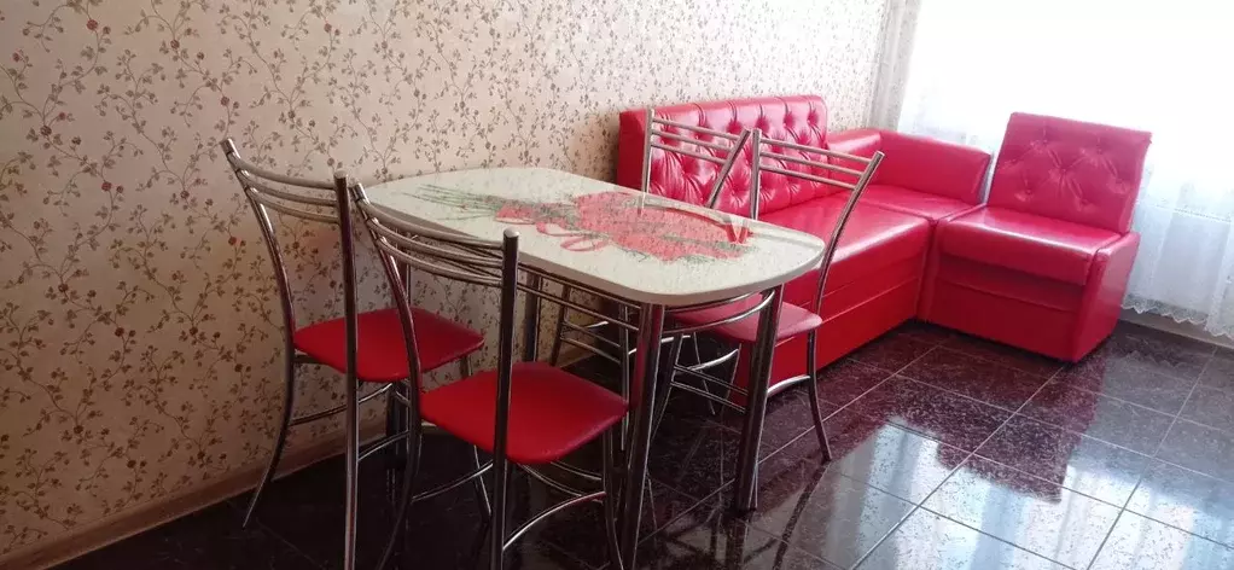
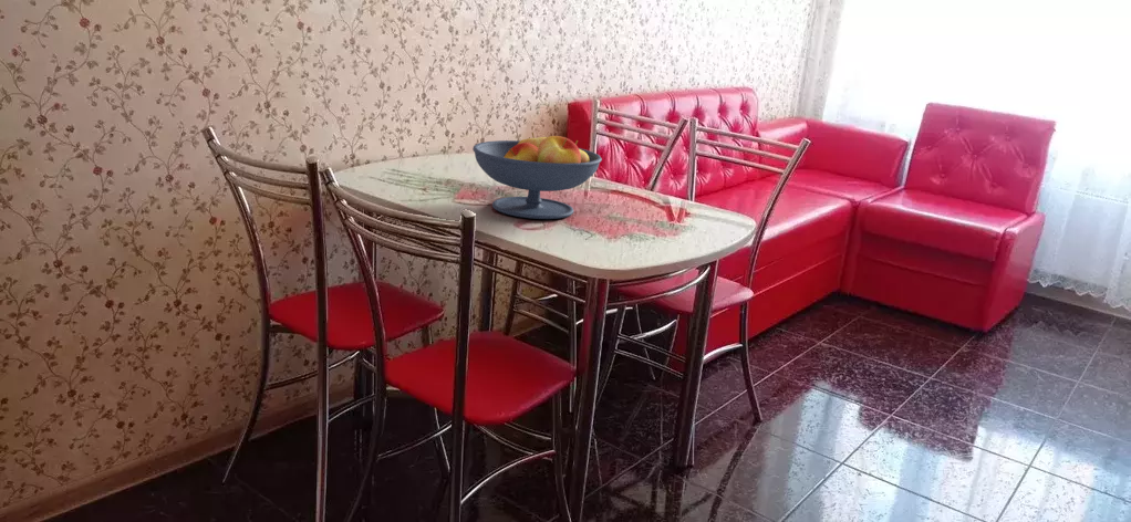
+ fruit bowl [471,132,603,220]
